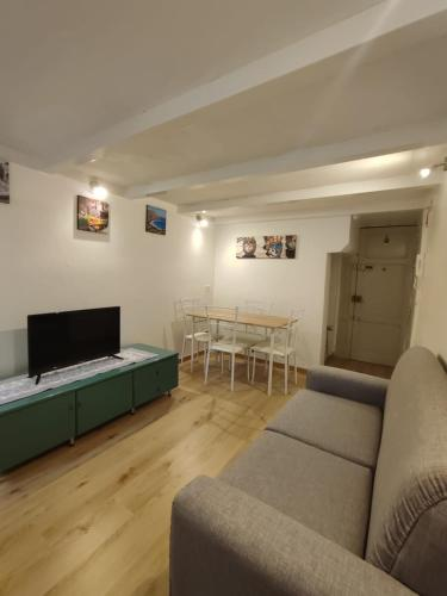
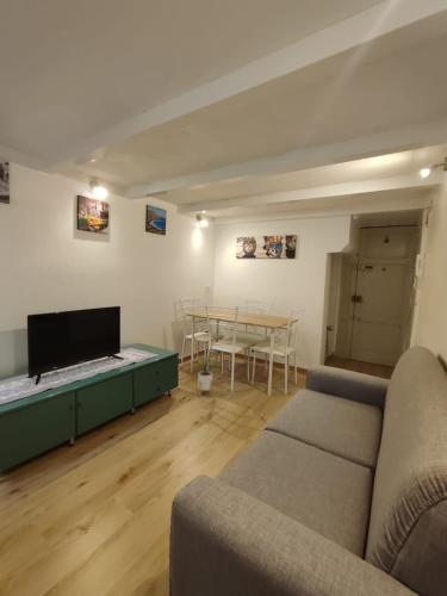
+ house plant [194,341,219,398]
